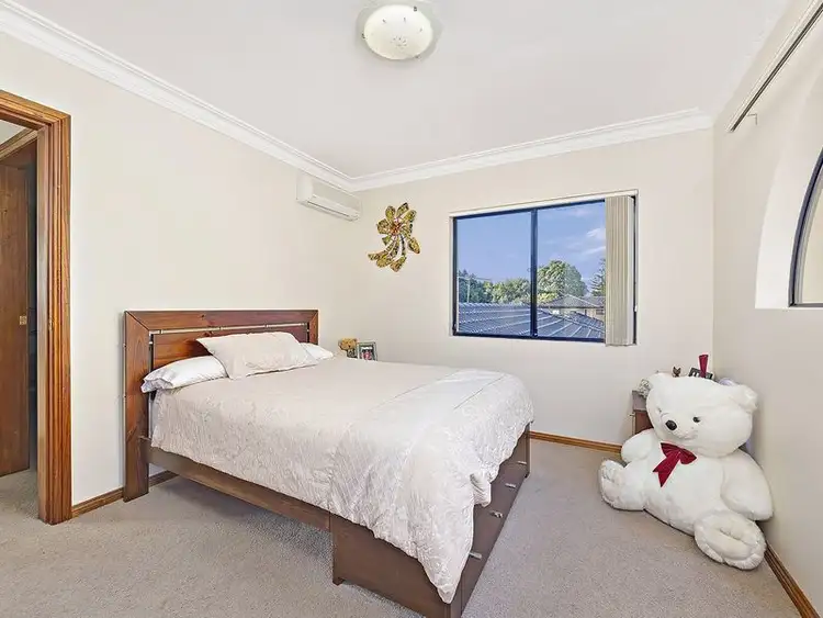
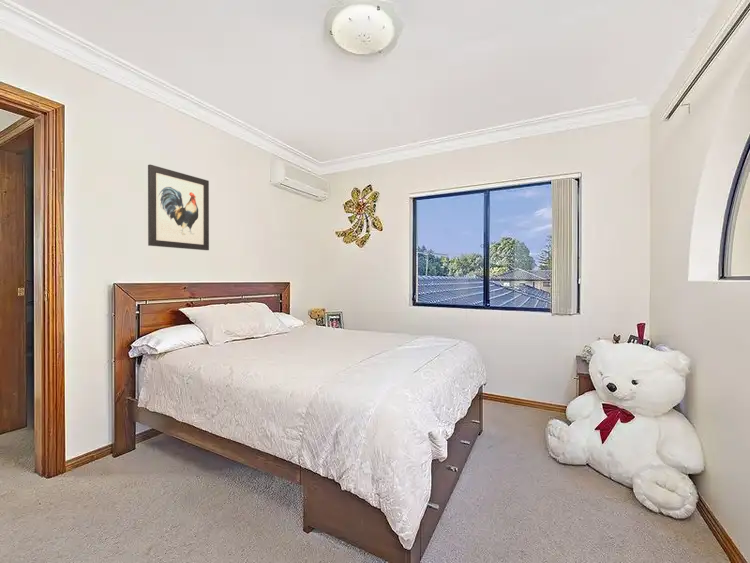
+ wall art [147,164,210,251]
